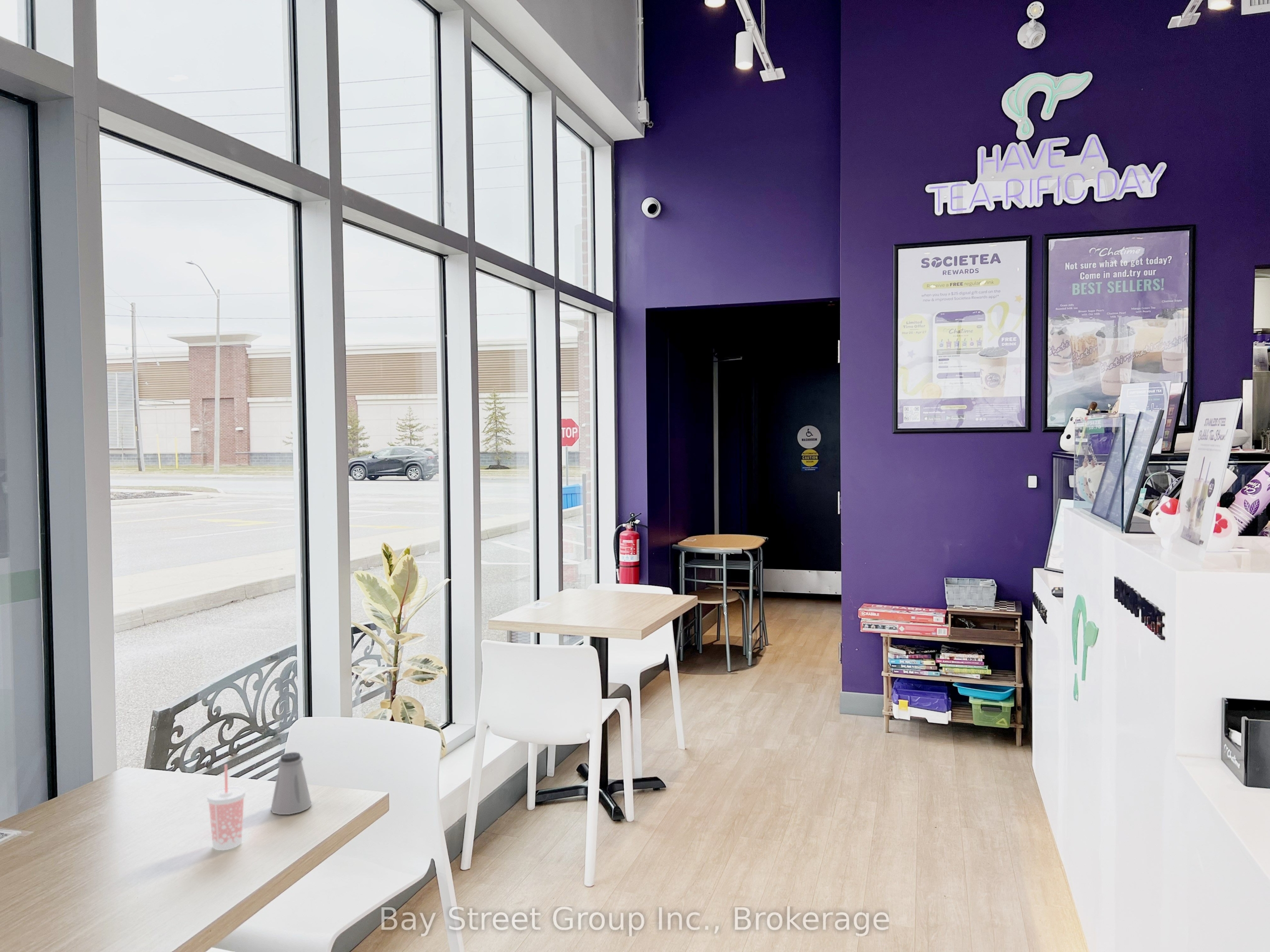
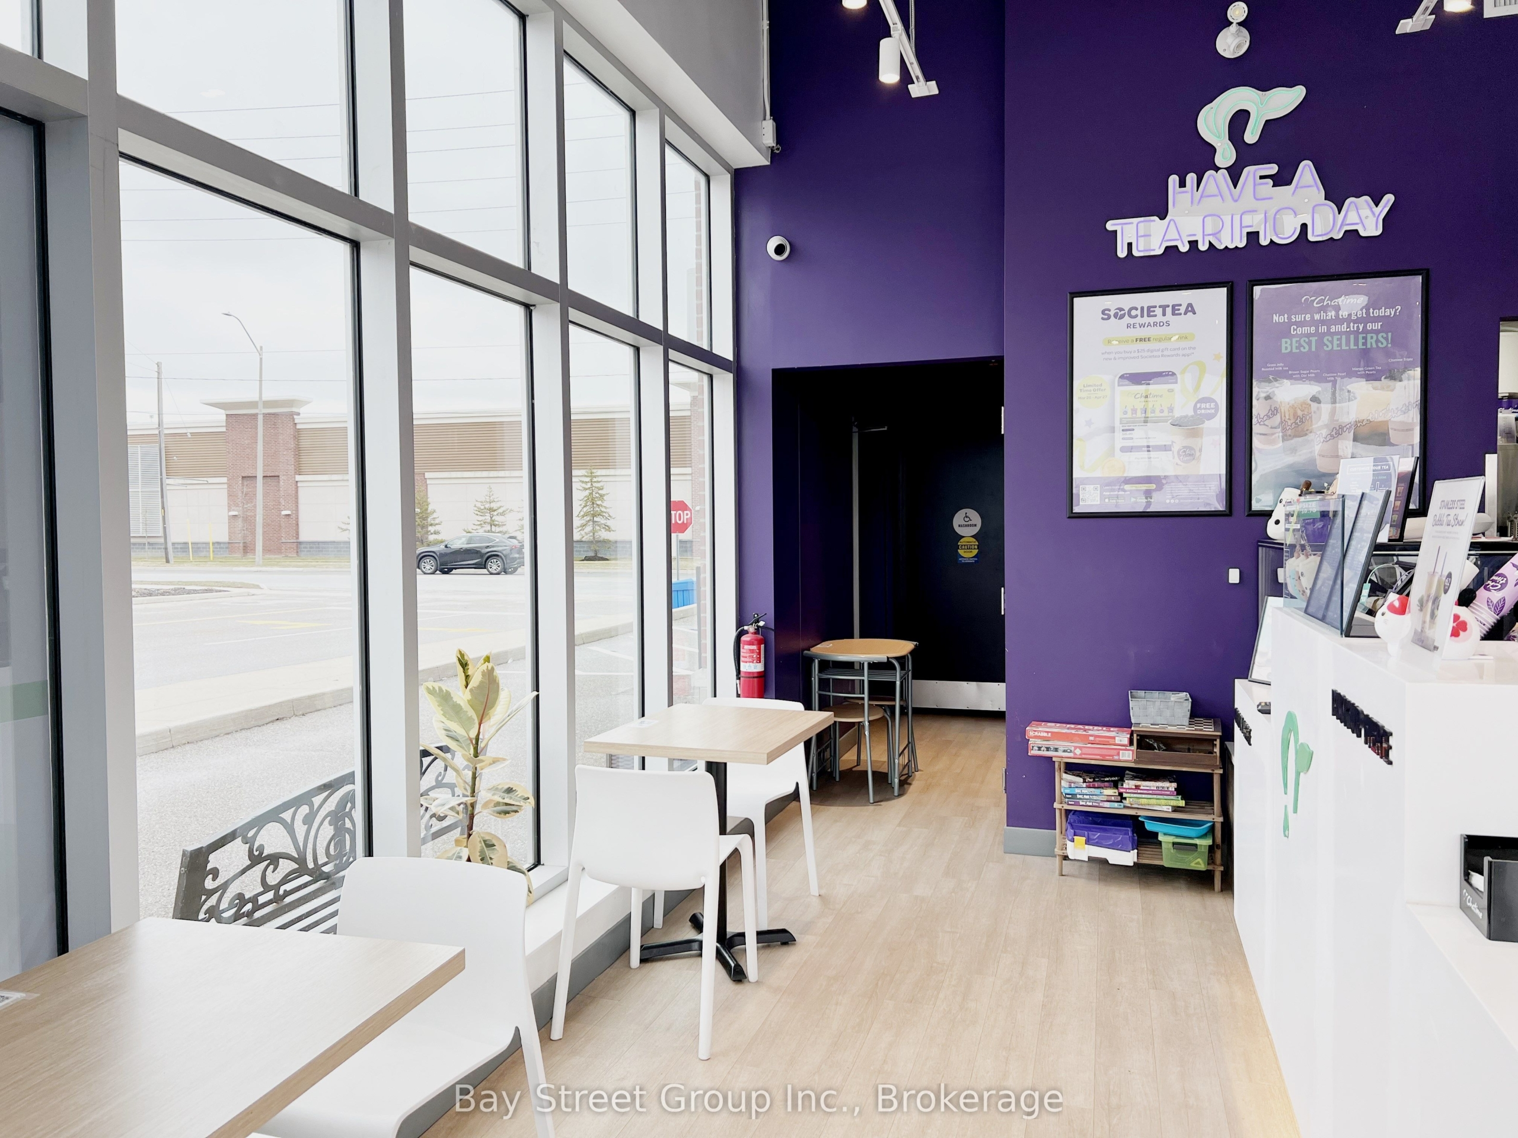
- saltshaker [270,752,312,815]
- beverage cup [206,764,246,851]
